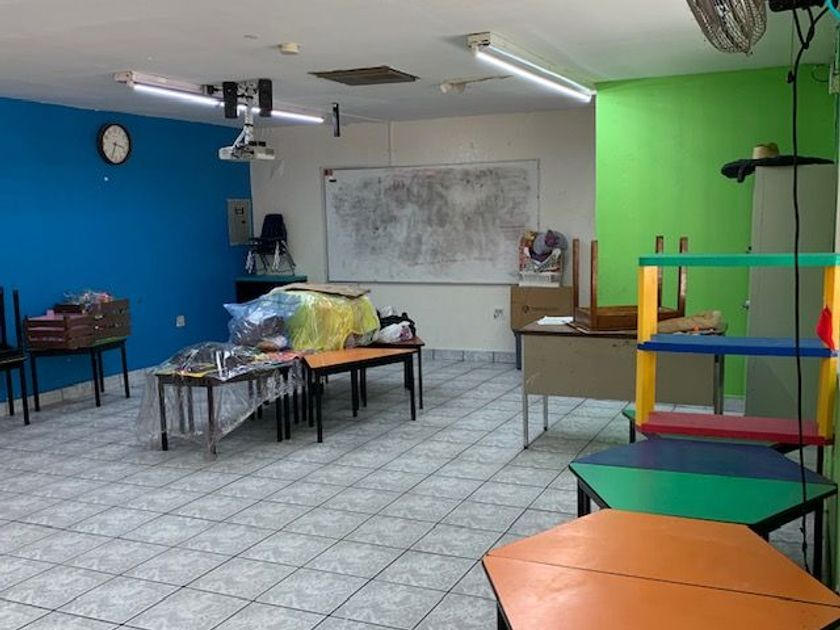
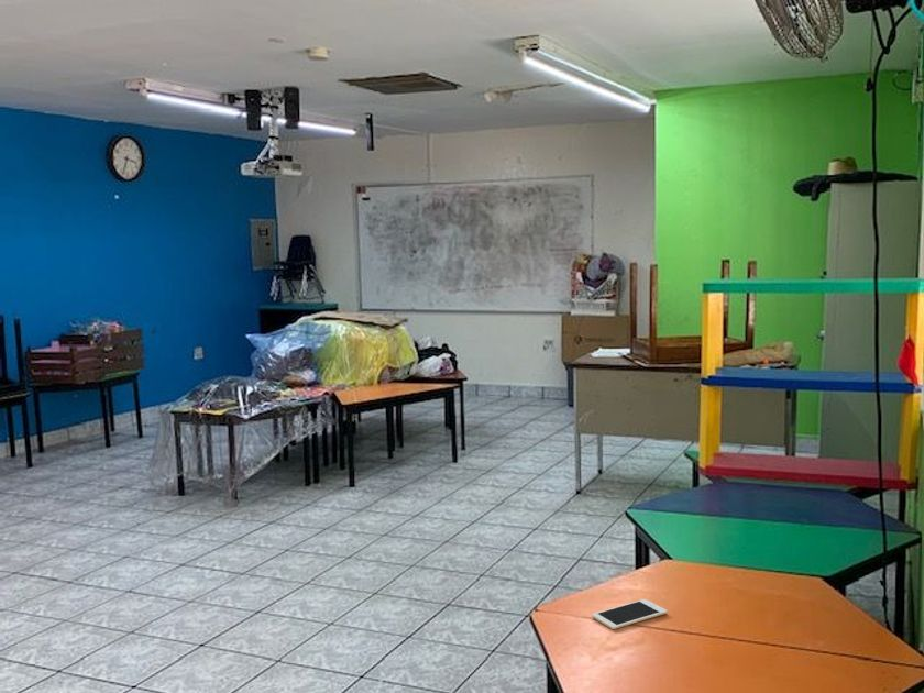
+ cell phone [591,598,669,630]
